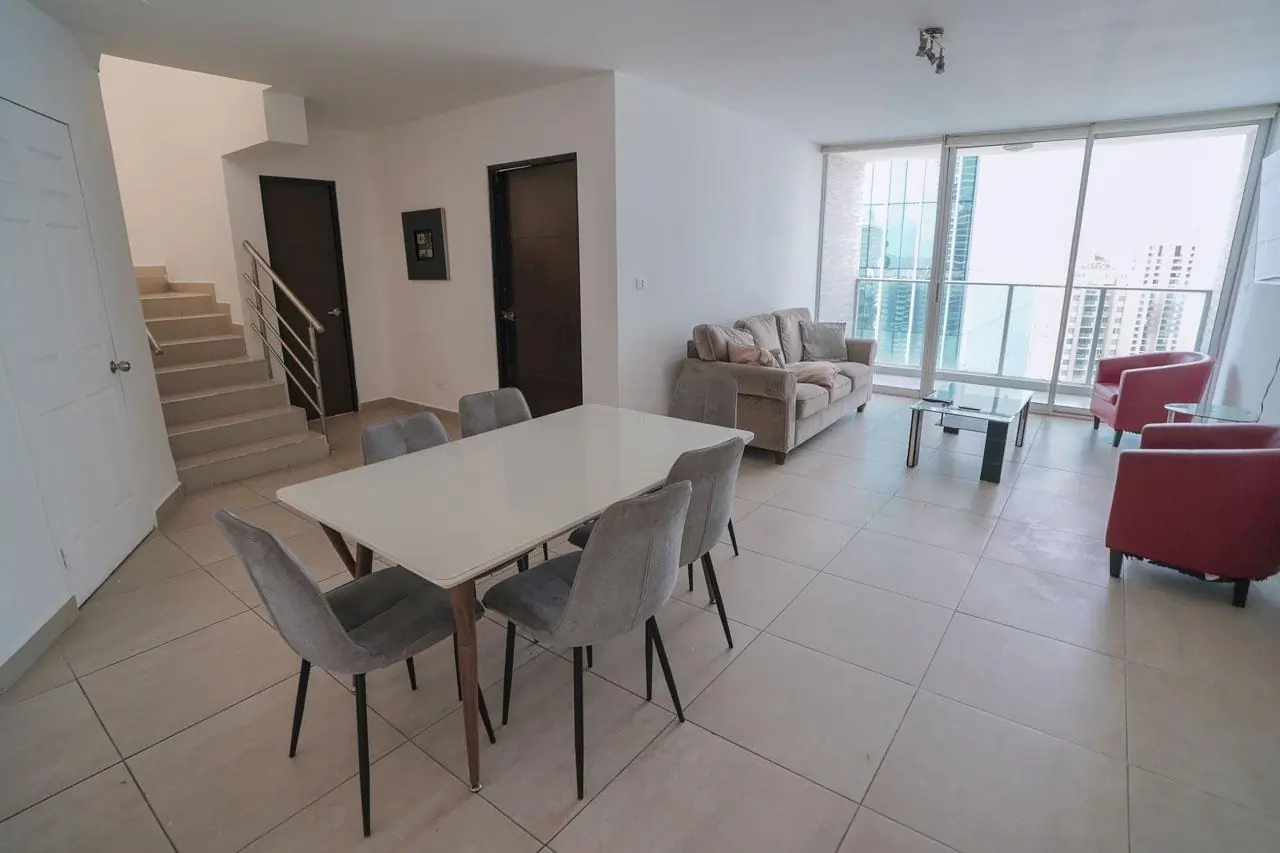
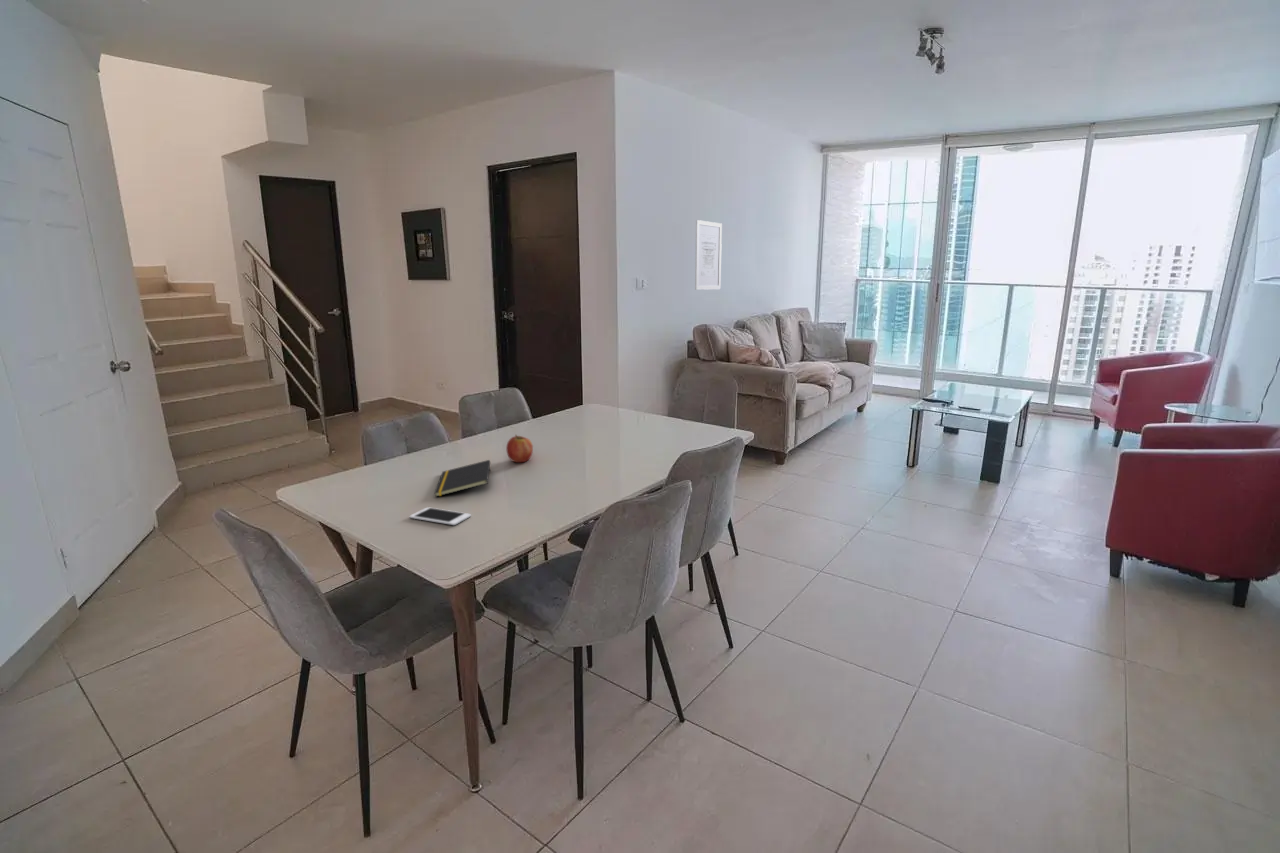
+ cell phone [409,506,472,526]
+ fruit [505,434,534,463]
+ wall art [694,219,723,291]
+ notepad [433,459,491,498]
